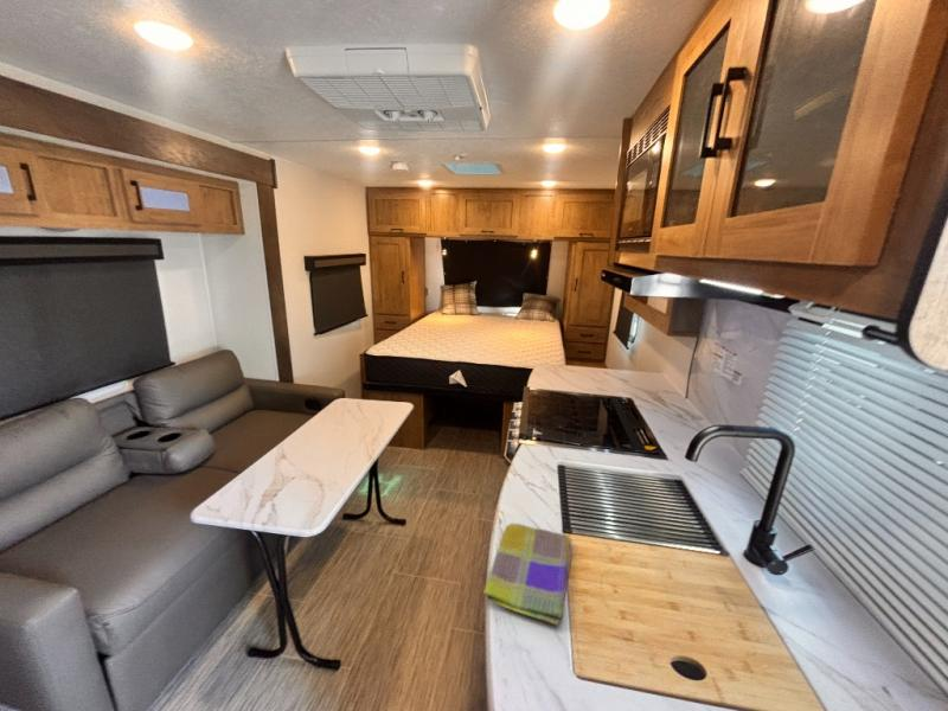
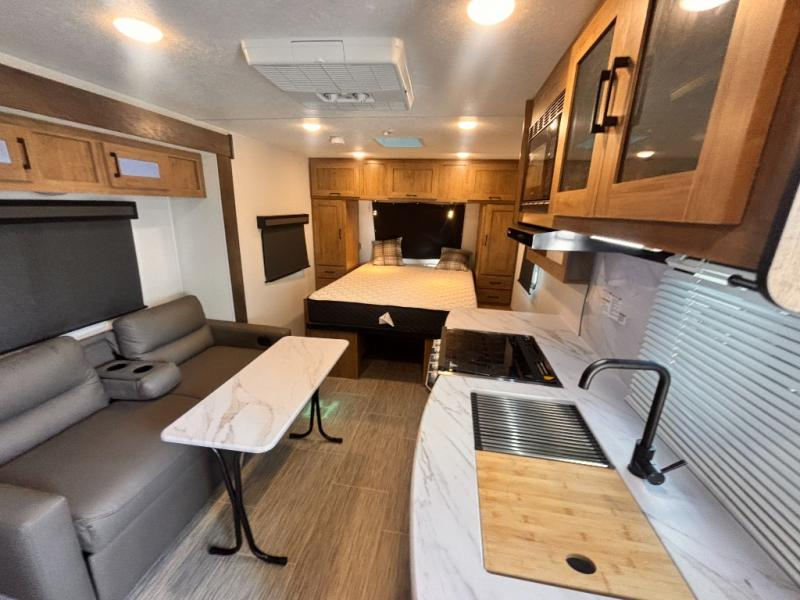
- dish towel [482,523,574,627]
